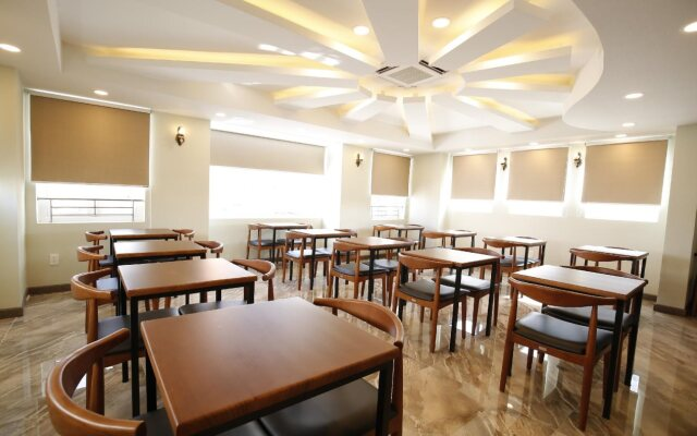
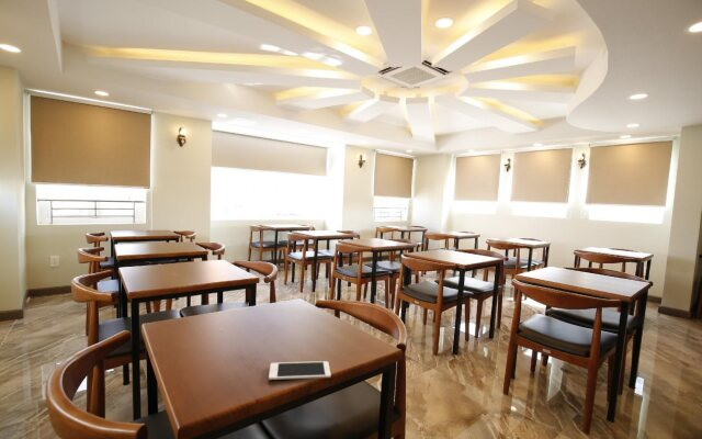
+ cell phone [268,360,332,381]
